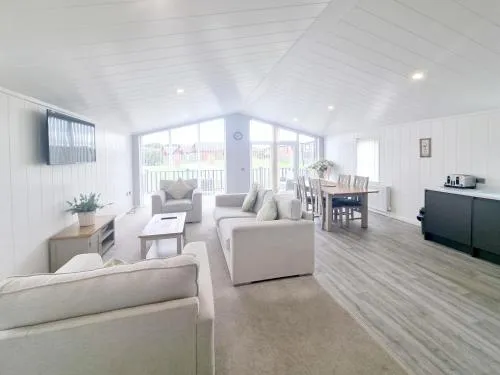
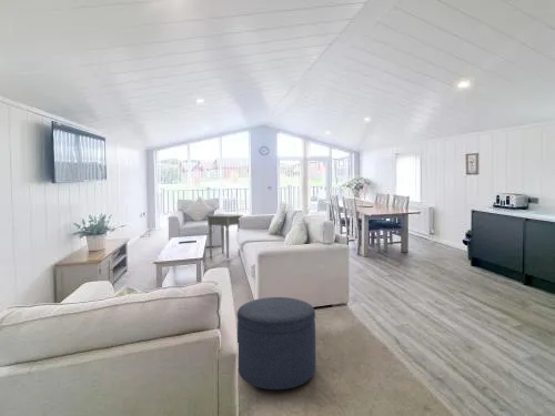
+ ottoman [236,296,316,390]
+ side table [205,213,243,260]
